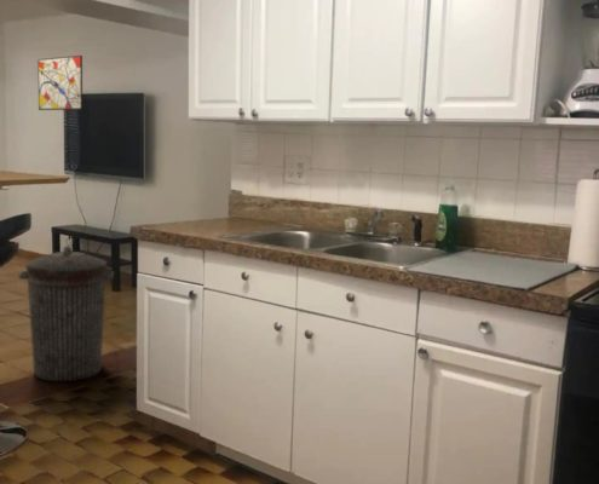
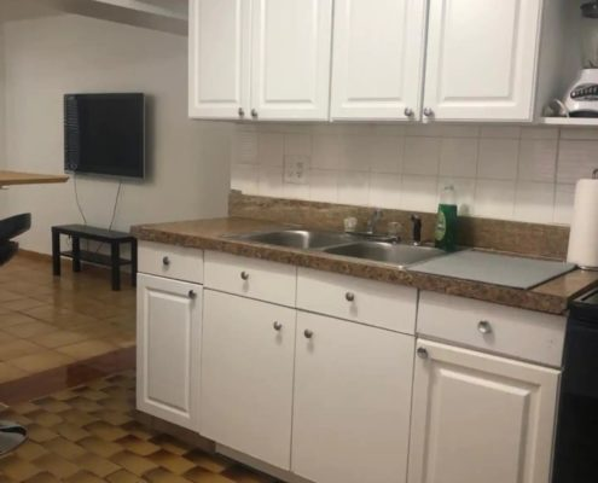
- wall art [36,54,83,111]
- trash can [18,244,115,382]
